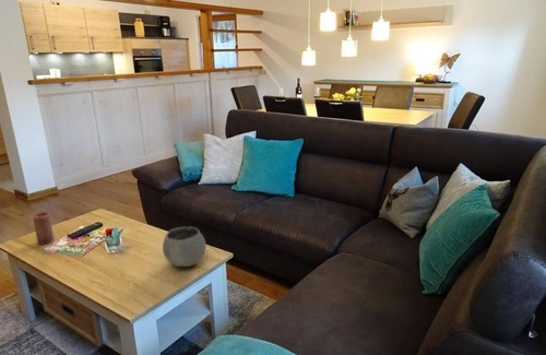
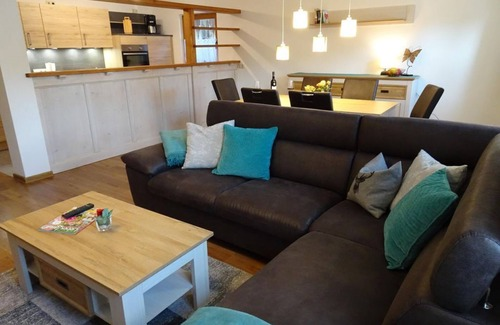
- candle [32,211,55,246]
- bowl [162,226,207,268]
